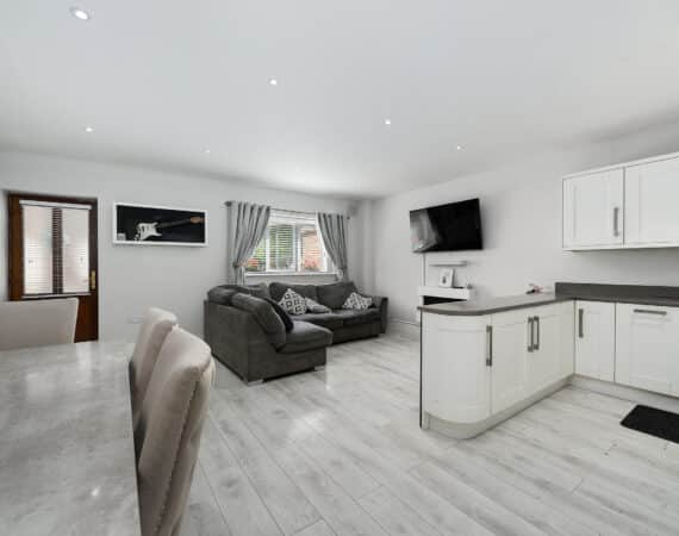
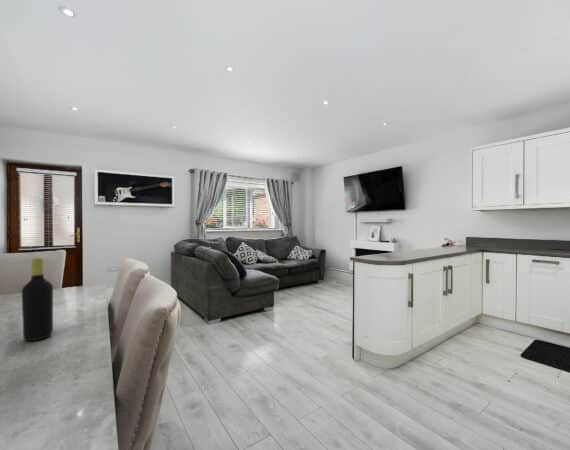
+ bottle [21,257,54,342]
